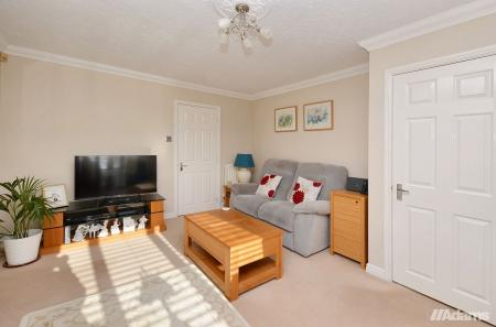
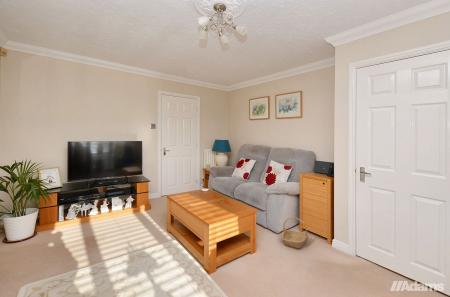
+ basket [281,217,310,250]
